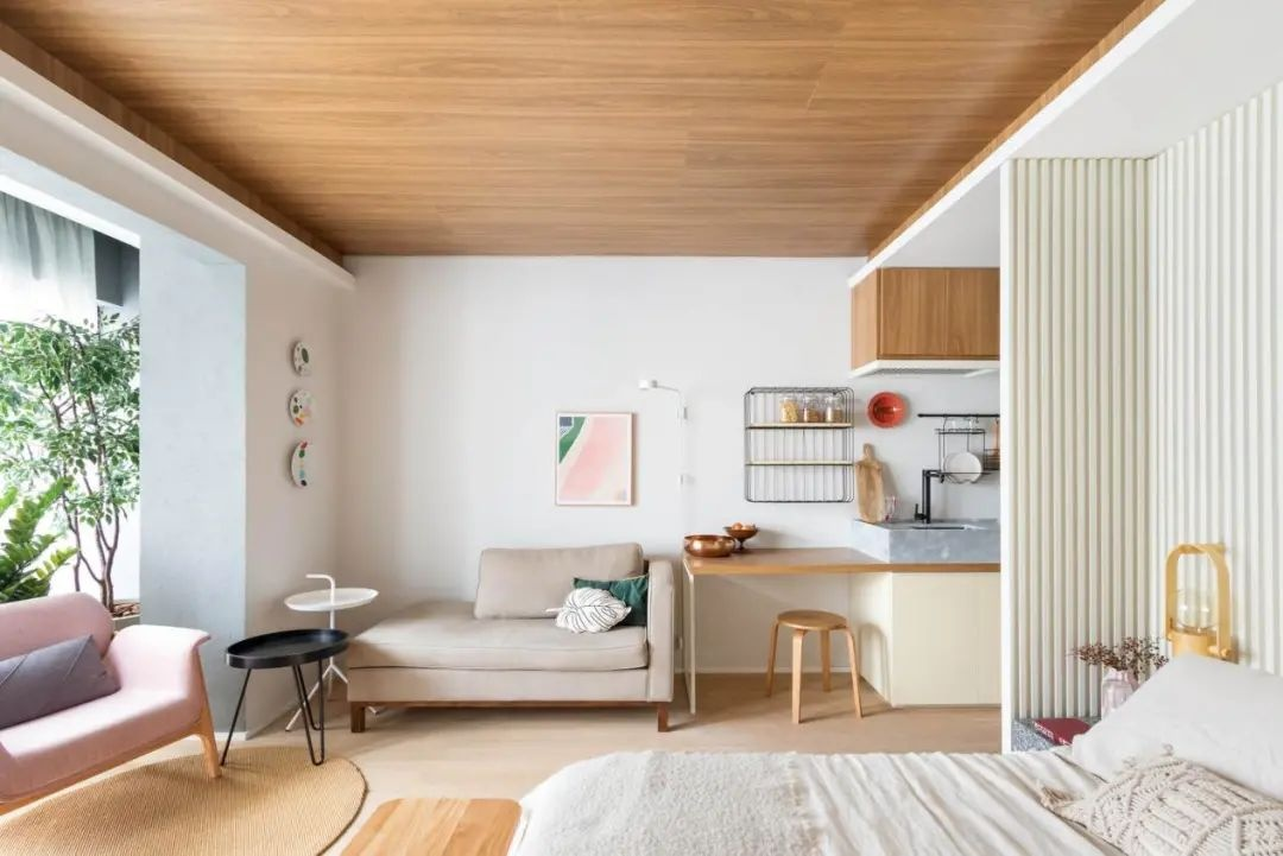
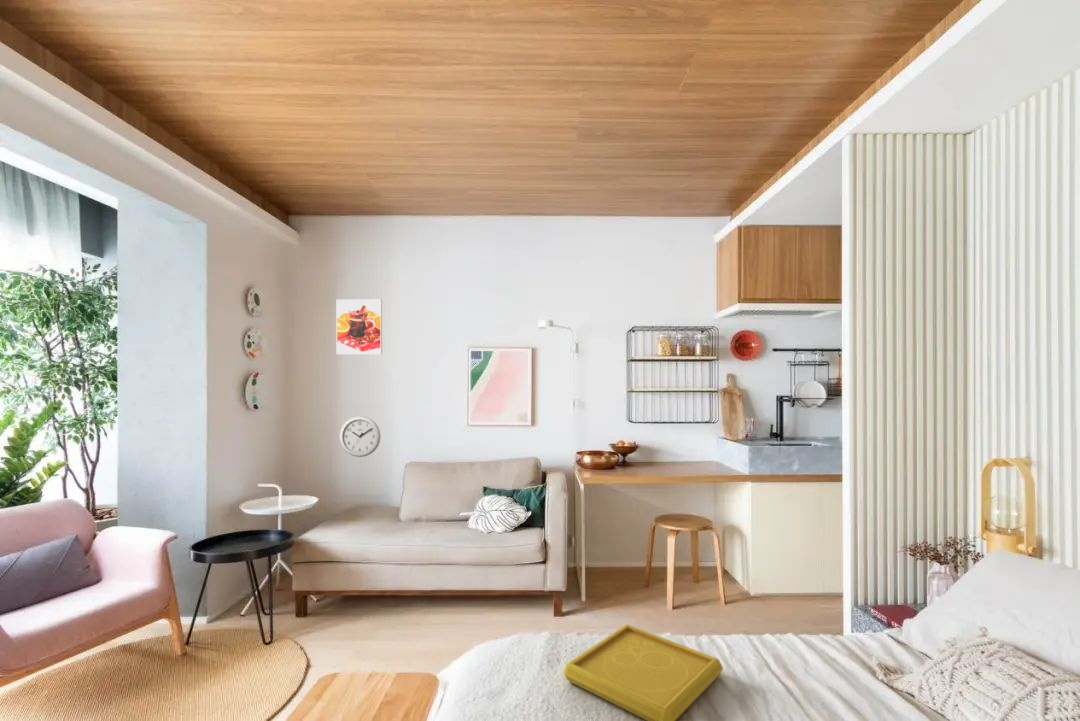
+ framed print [335,299,383,355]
+ wall clock [338,415,382,458]
+ serving tray [562,623,724,721]
